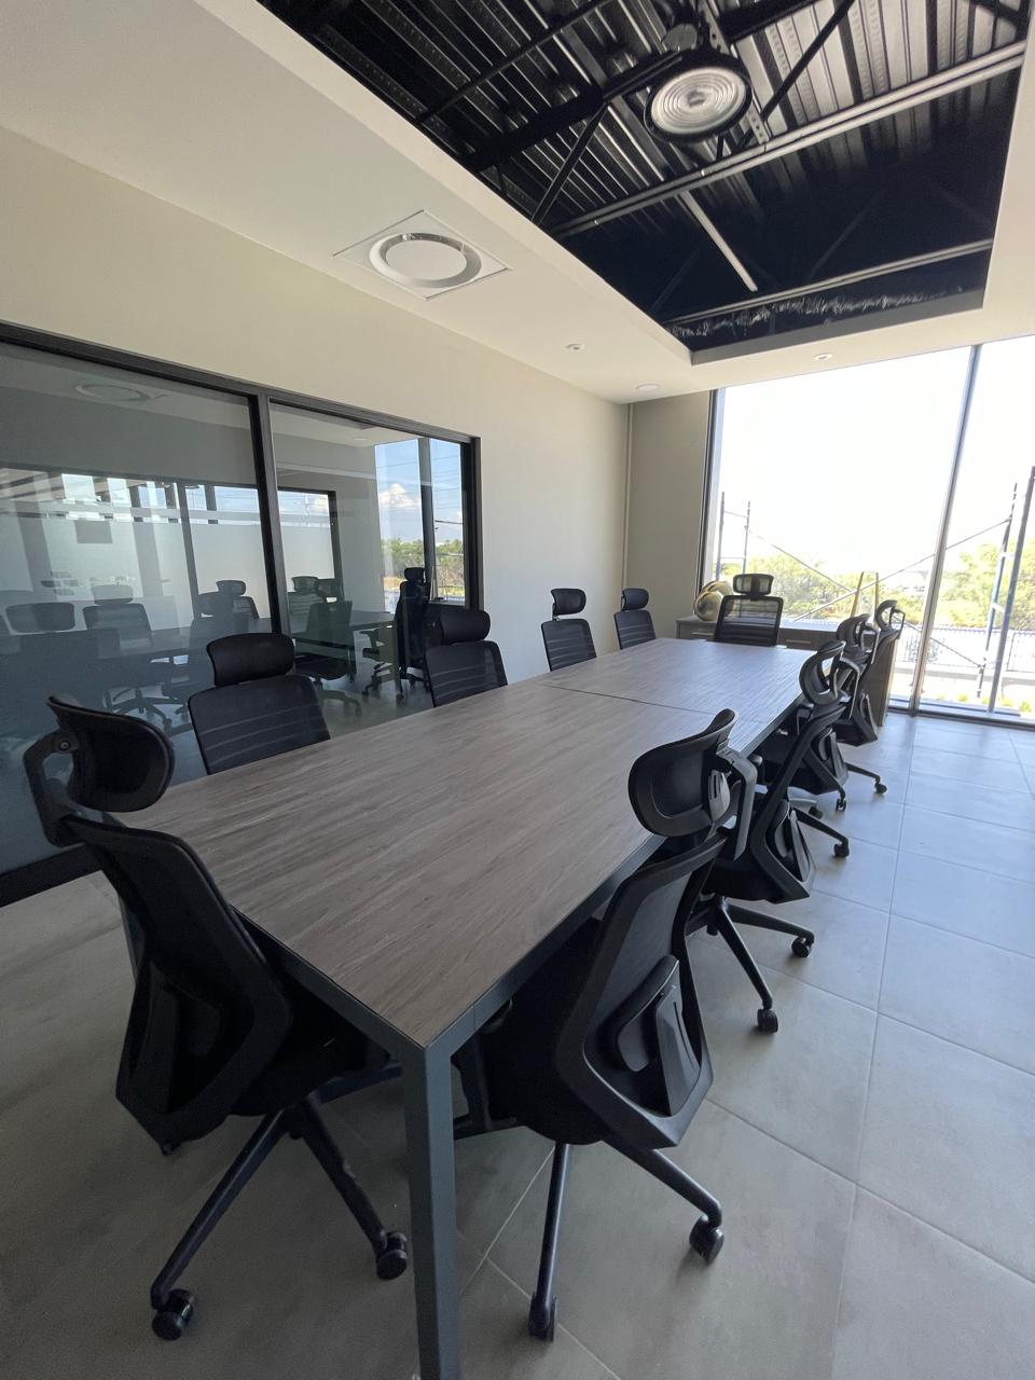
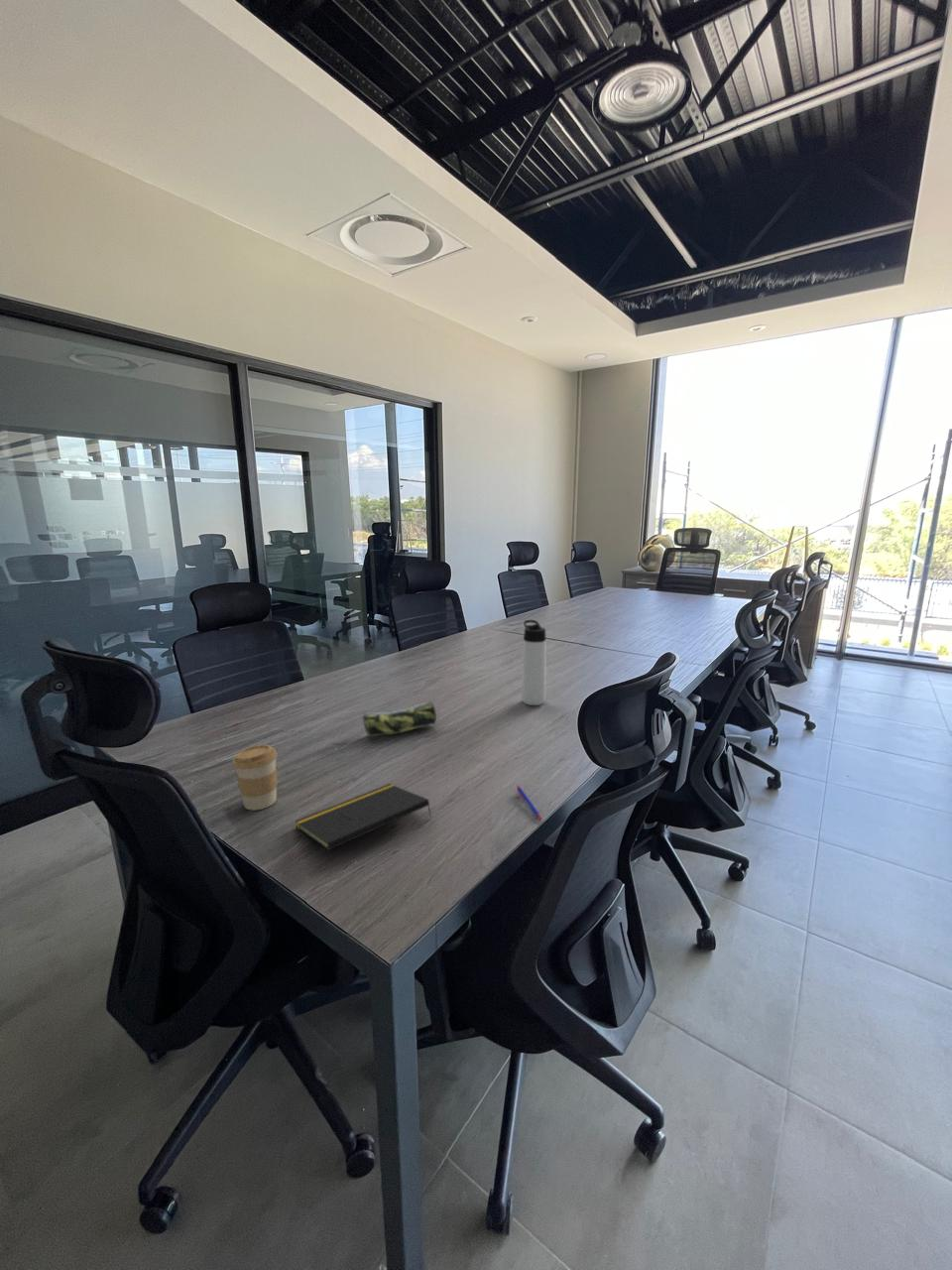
+ pen [516,784,543,823]
+ pencil case [362,701,437,737]
+ coffee cup [232,744,279,812]
+ notepad [294,783,432,851]
+ thermos bottle [521,619,547,706]
